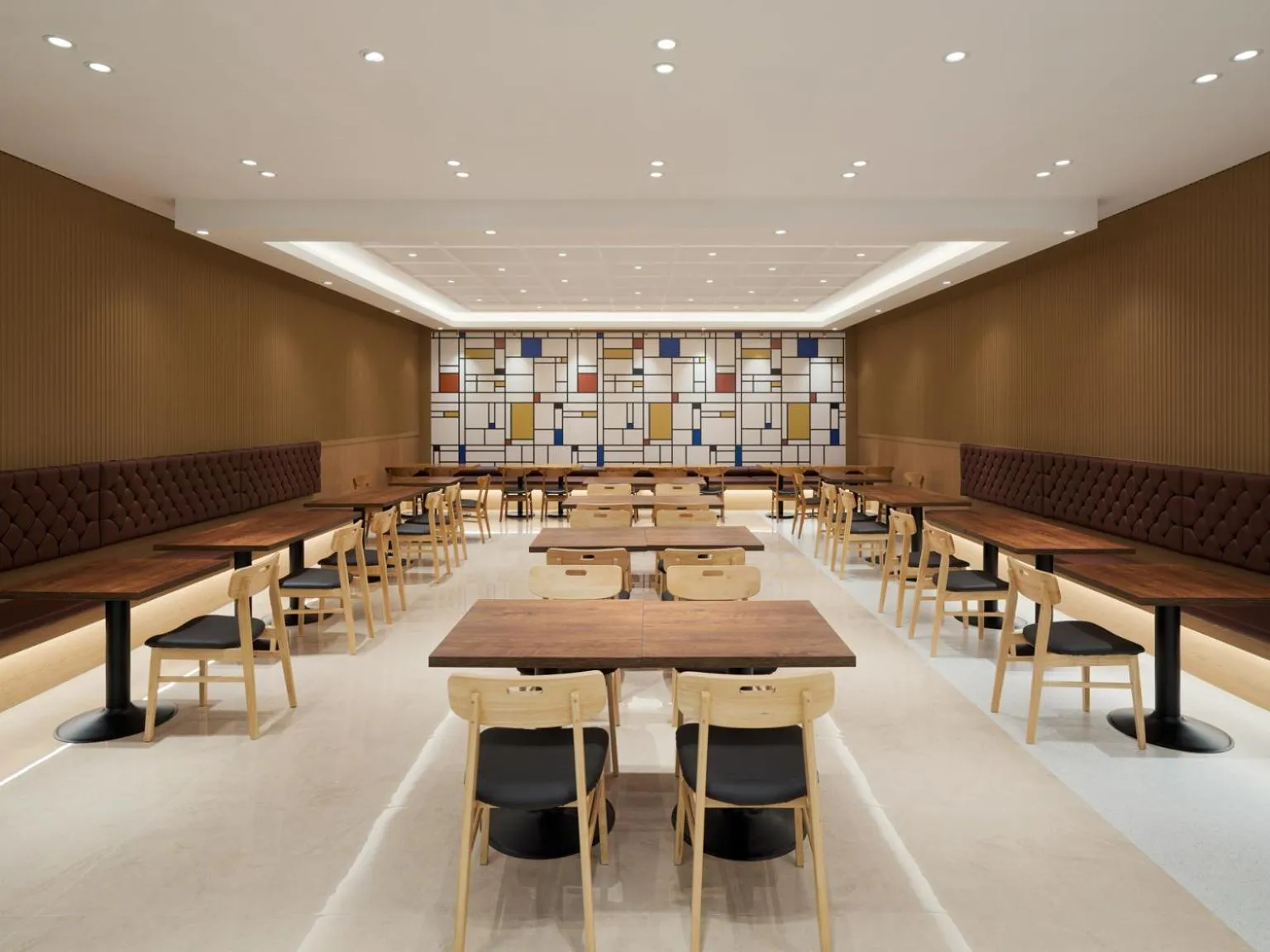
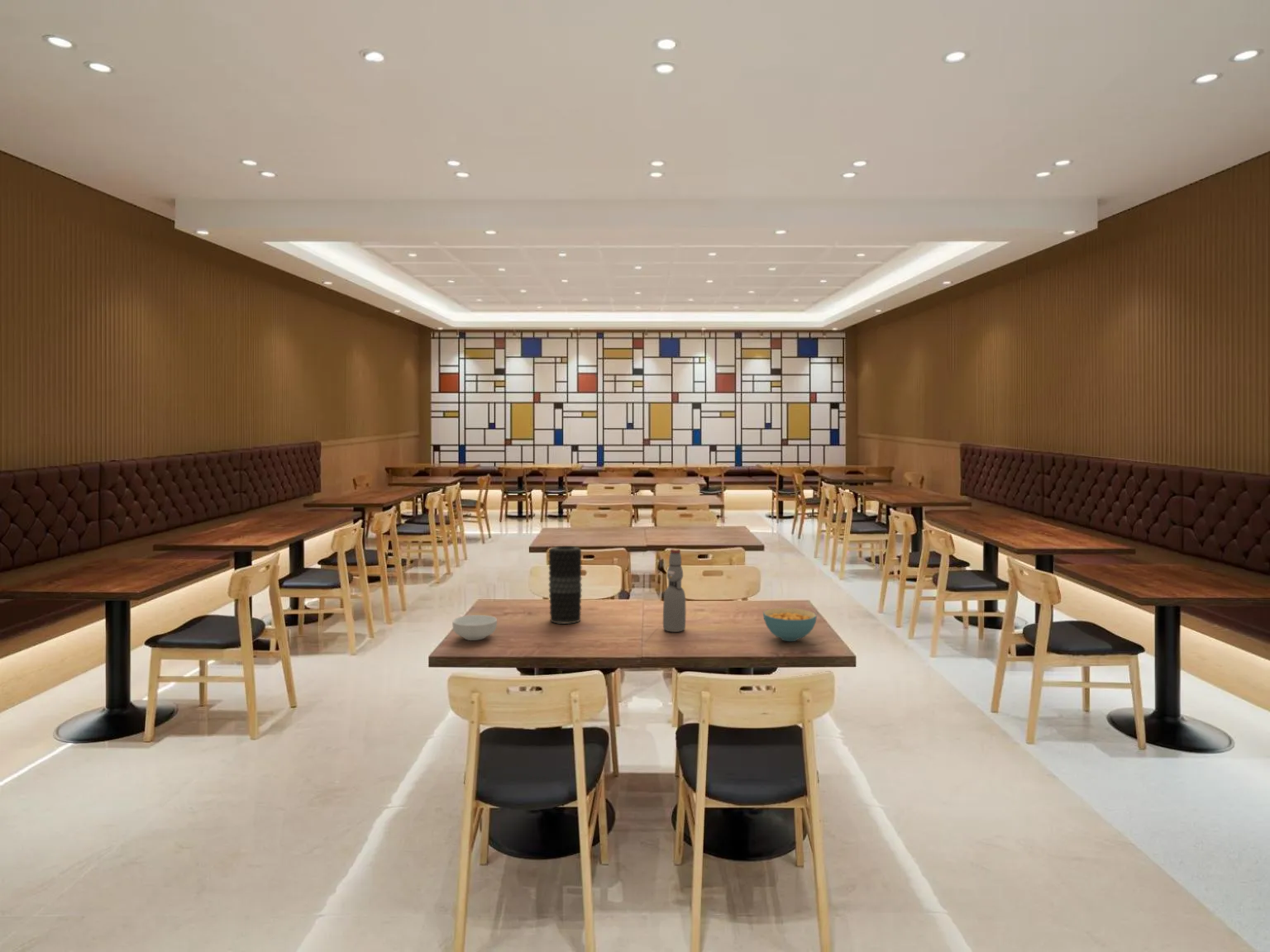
+ cereal bowl [762,607,818,642]
+ cereal bowl [451,614,498,641]
+ vase [547,545,583,625]
+ bottle [662,548,686,633]
